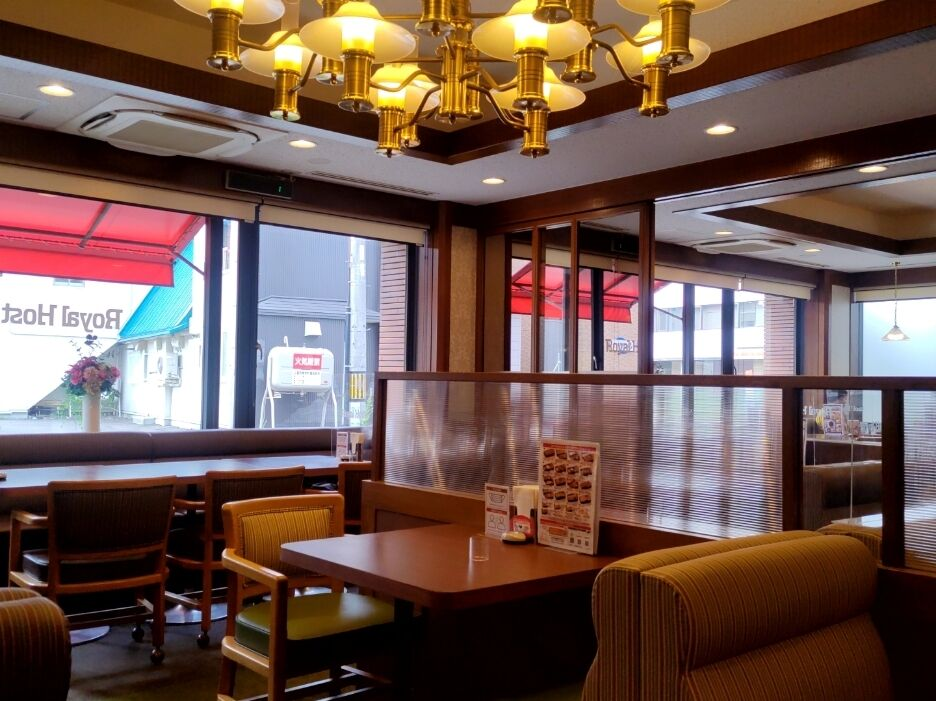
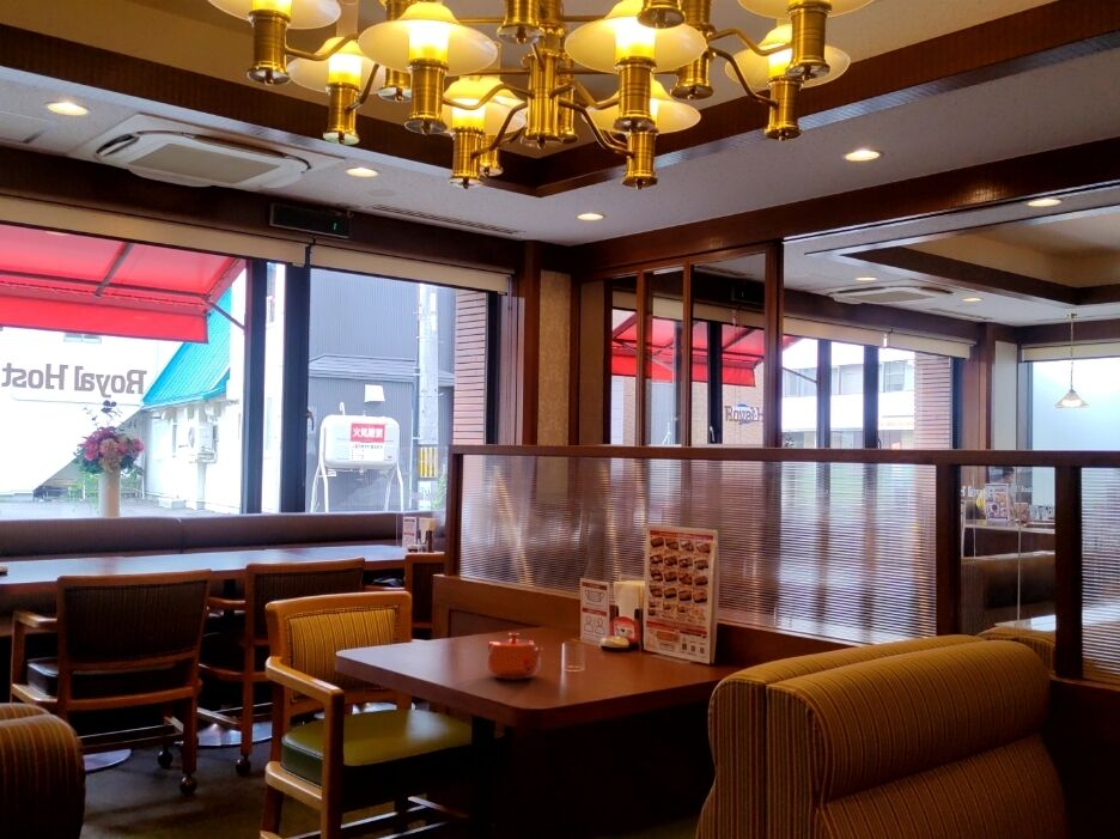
+ teapot [485,632,544,681]
